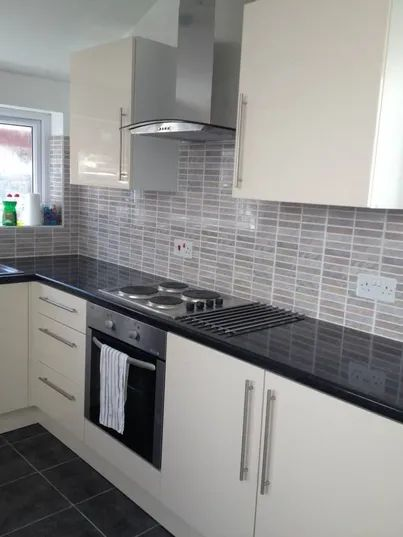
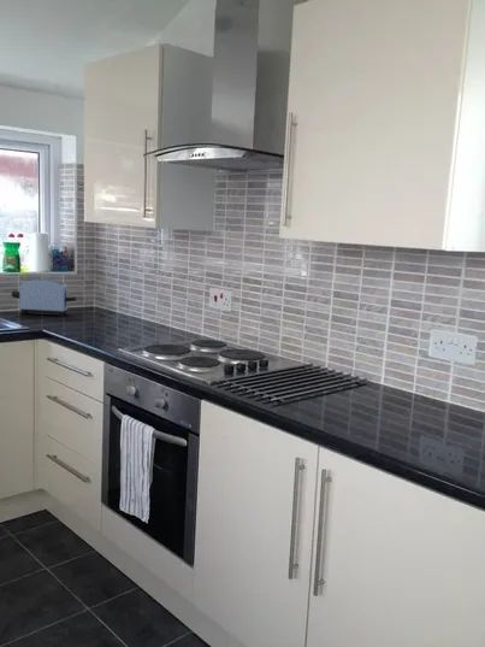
+ toaster [11,278,77,318]
